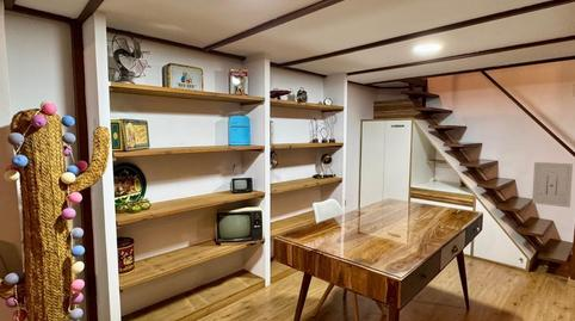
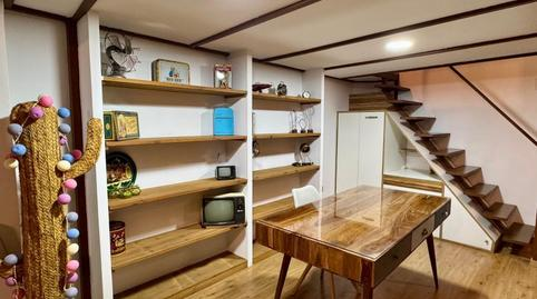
- wall art [531,161,574,209]
